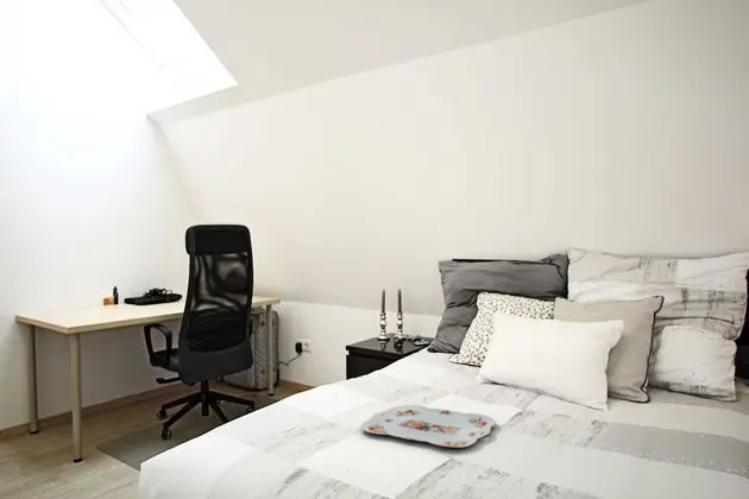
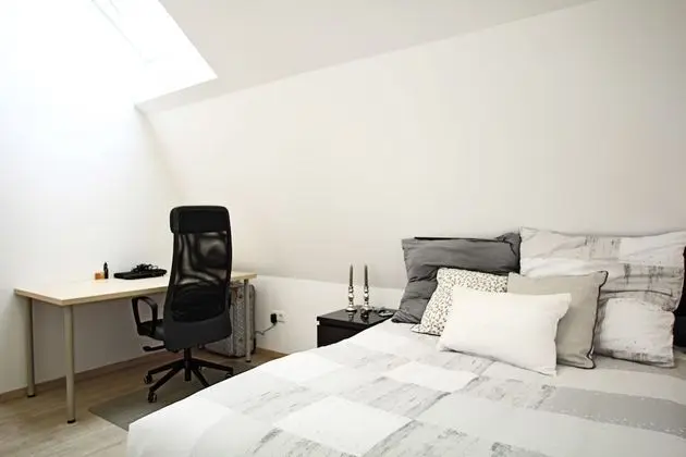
- serving tray [359,404,497,449]
